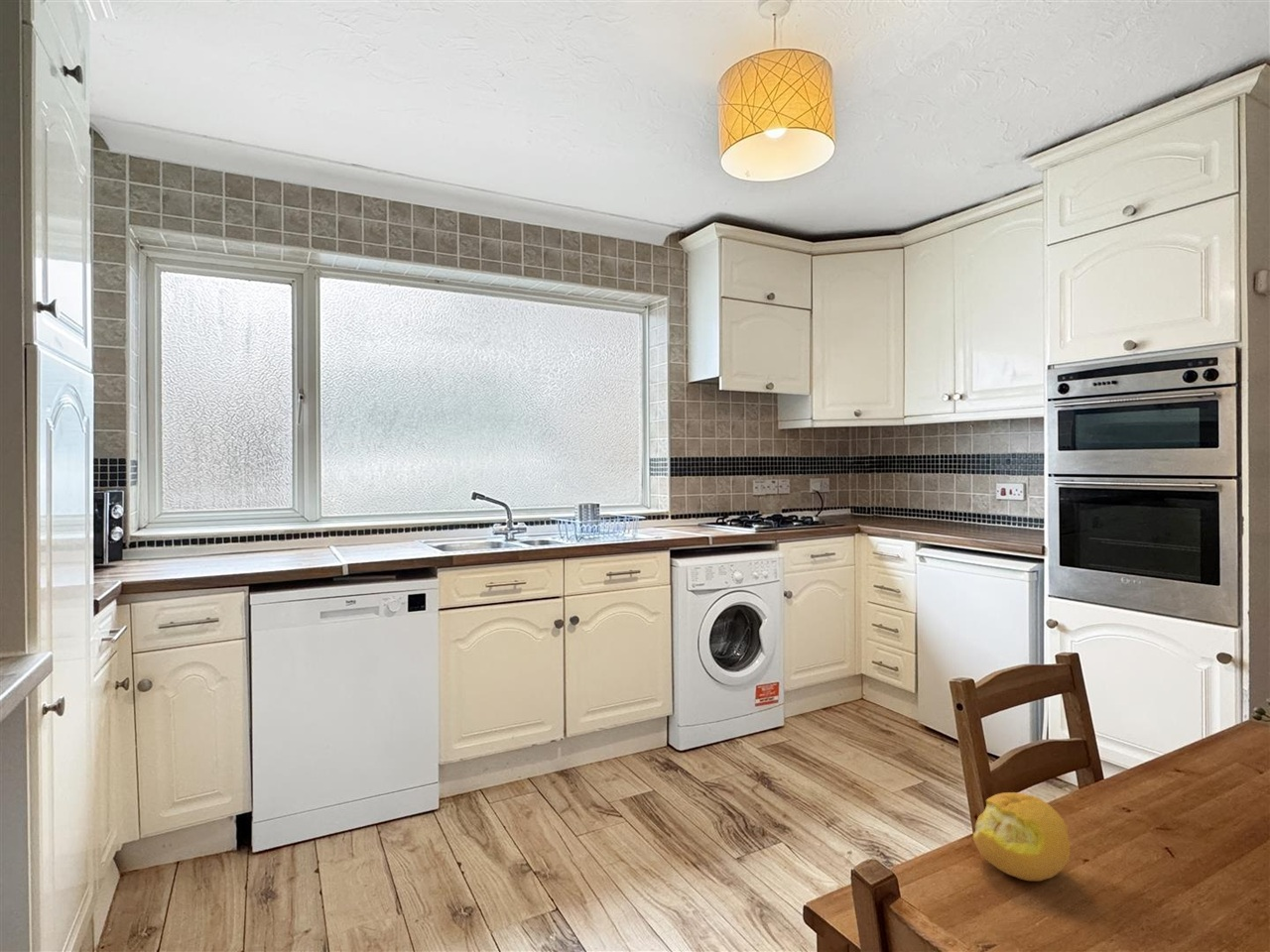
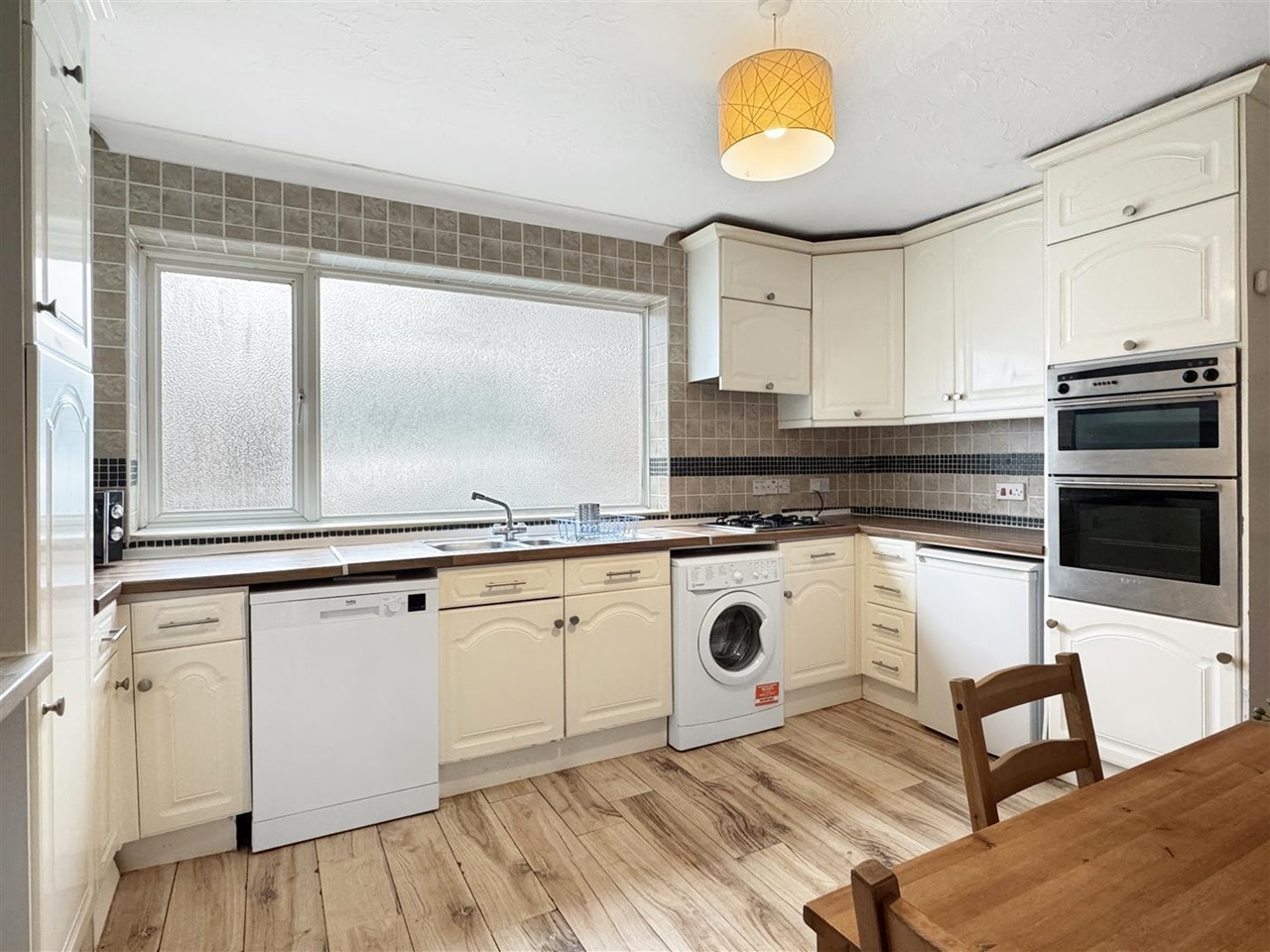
- fruit [972,791,1073,882]
